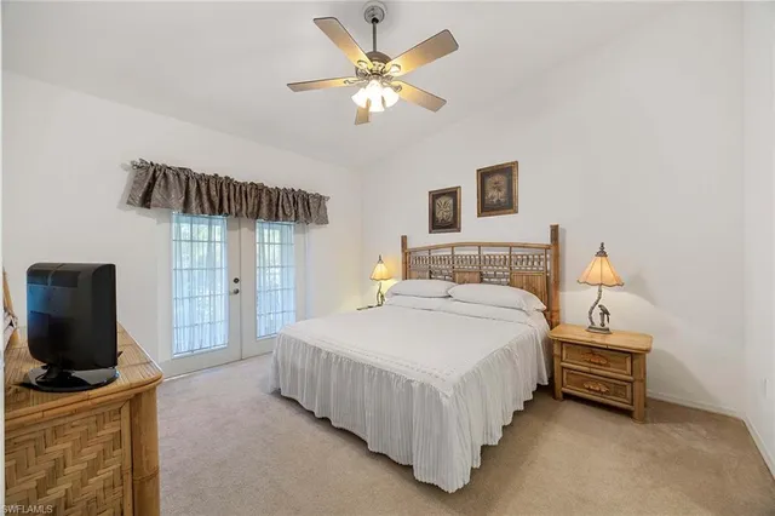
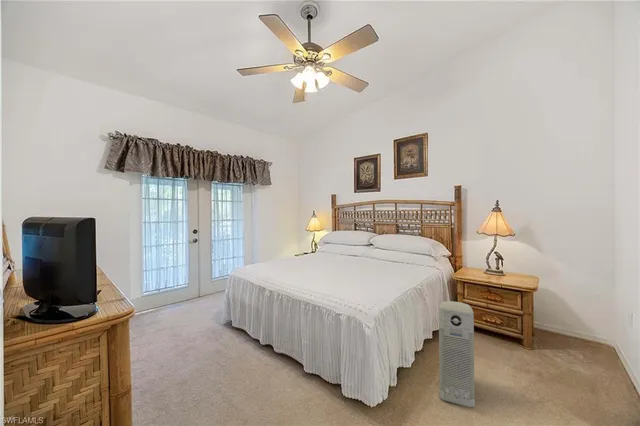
+ air purifier [438,300,476,408]
